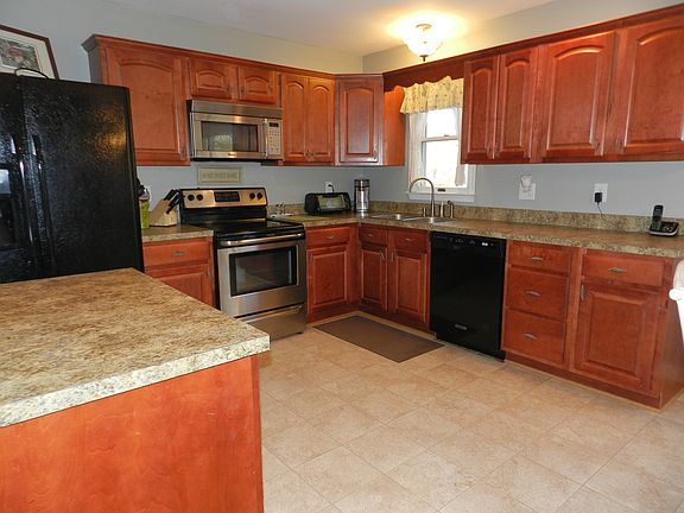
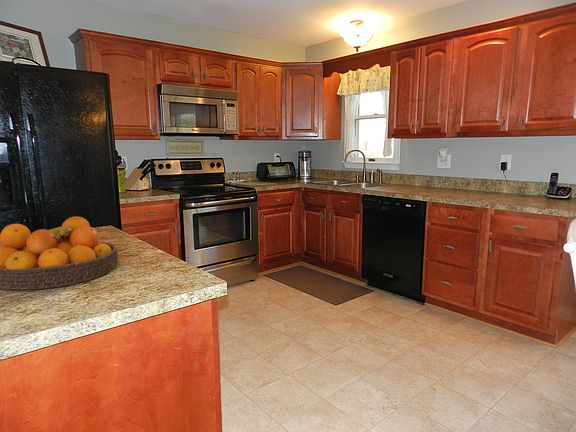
+ fruit bowl [0,216,119,290]
